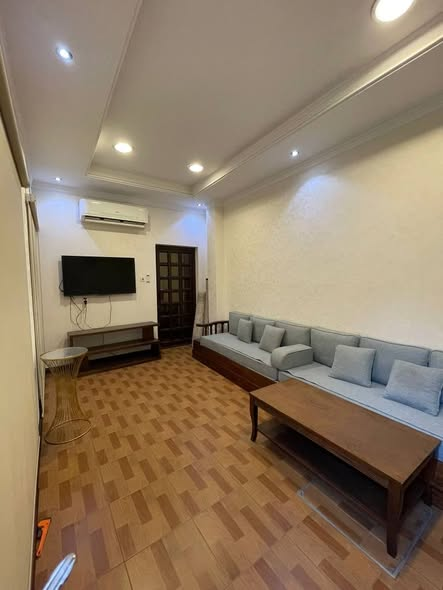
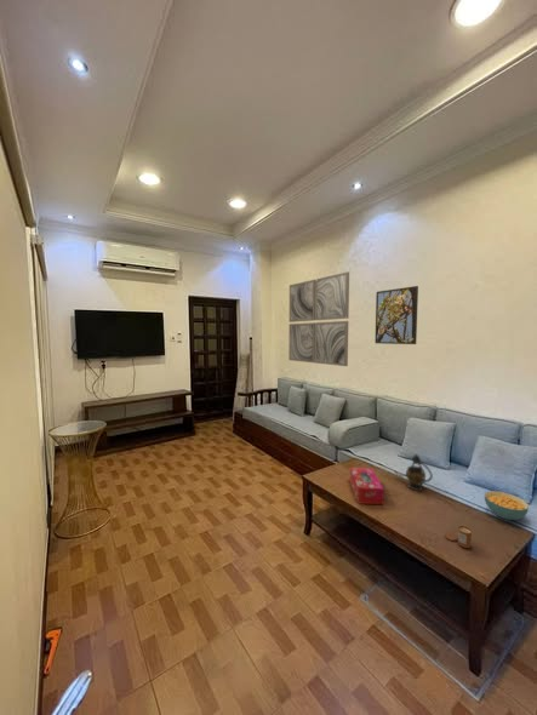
+ teapot [393,453,434,492]
+ wall art [287,271,350,367]
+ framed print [375,285,419,345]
+ tissue box [349,467,385,505]
+ cereal bowl [484,490,530,521]
+ candle [444,525,473,549]
